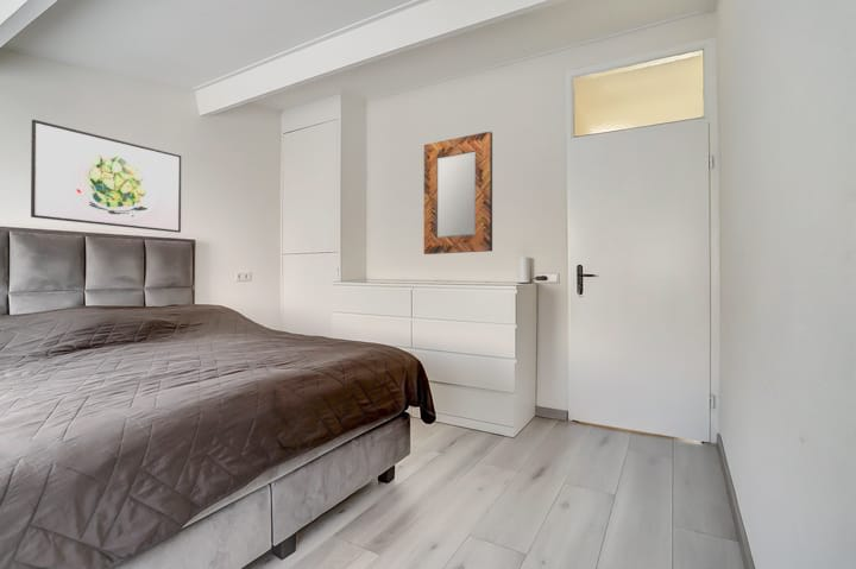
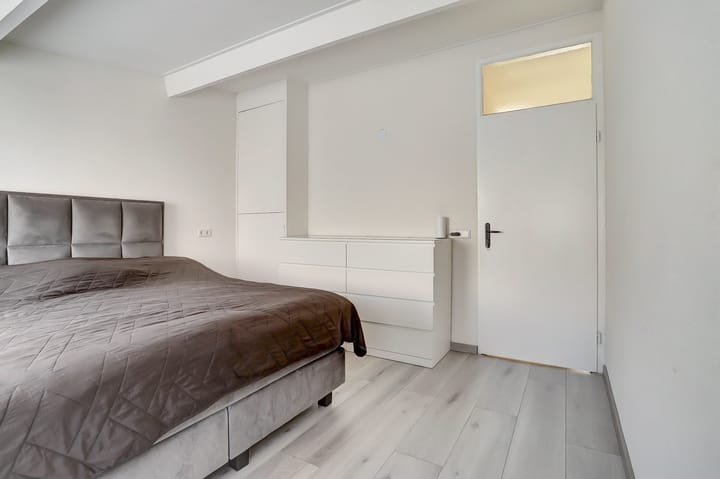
- home mirror [422,131,493,255]
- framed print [30,119,182,234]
